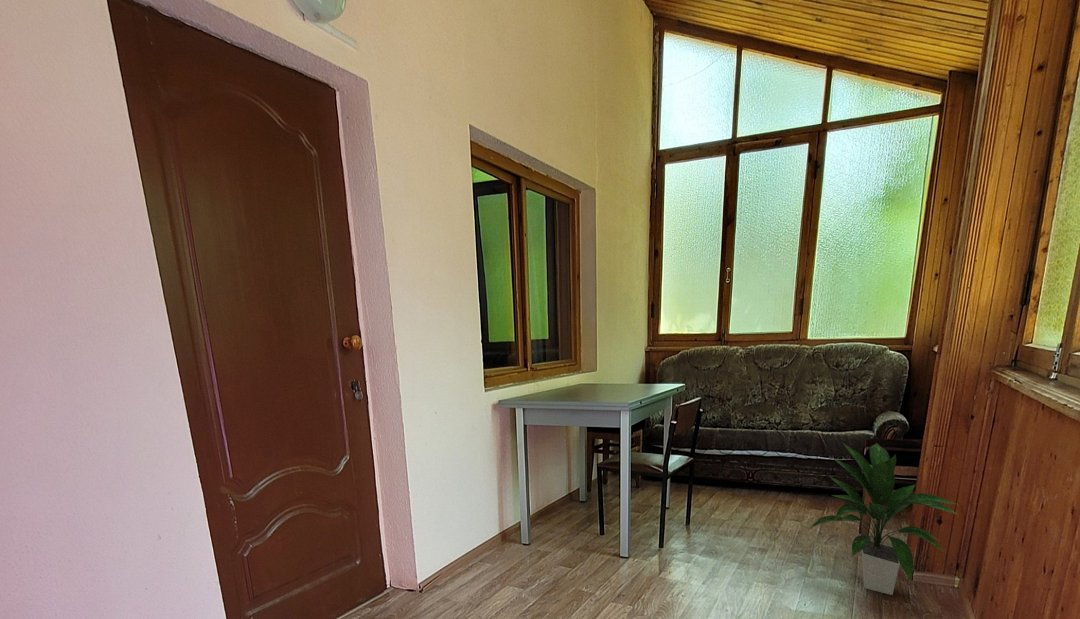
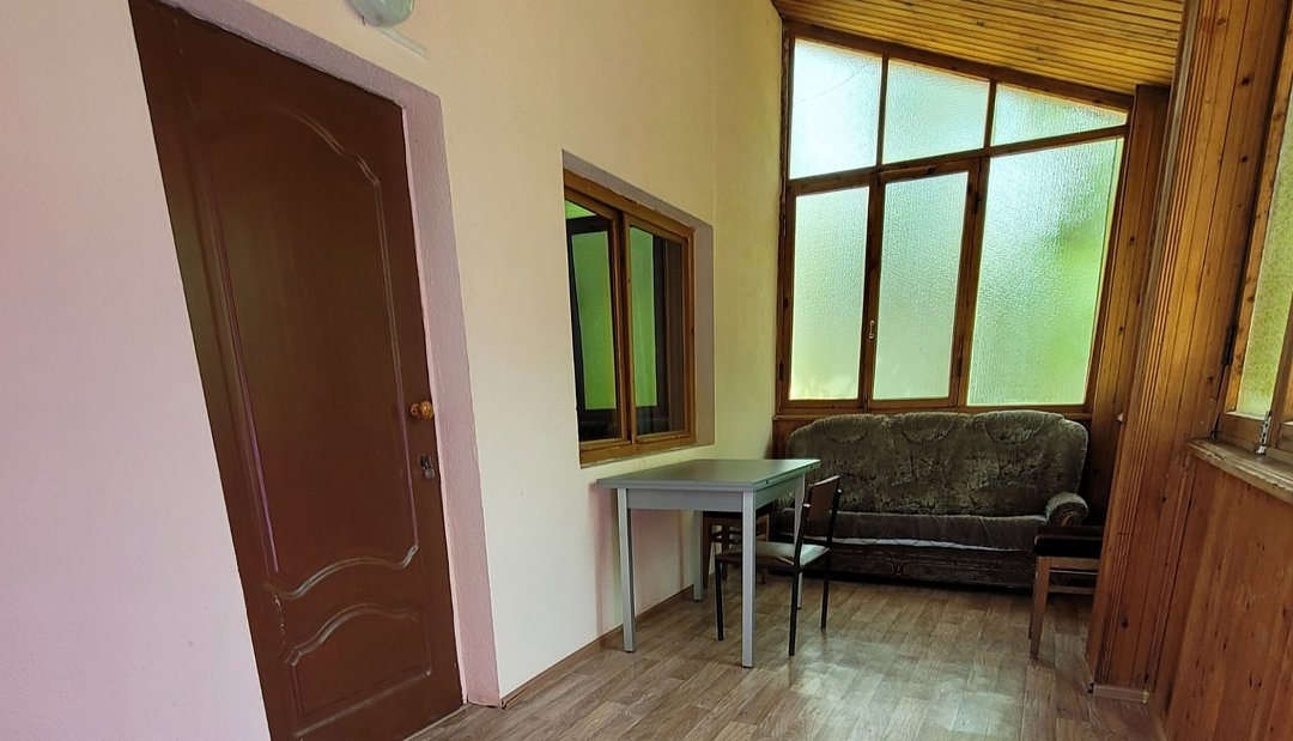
- indoor plant [807,442,958,596]
